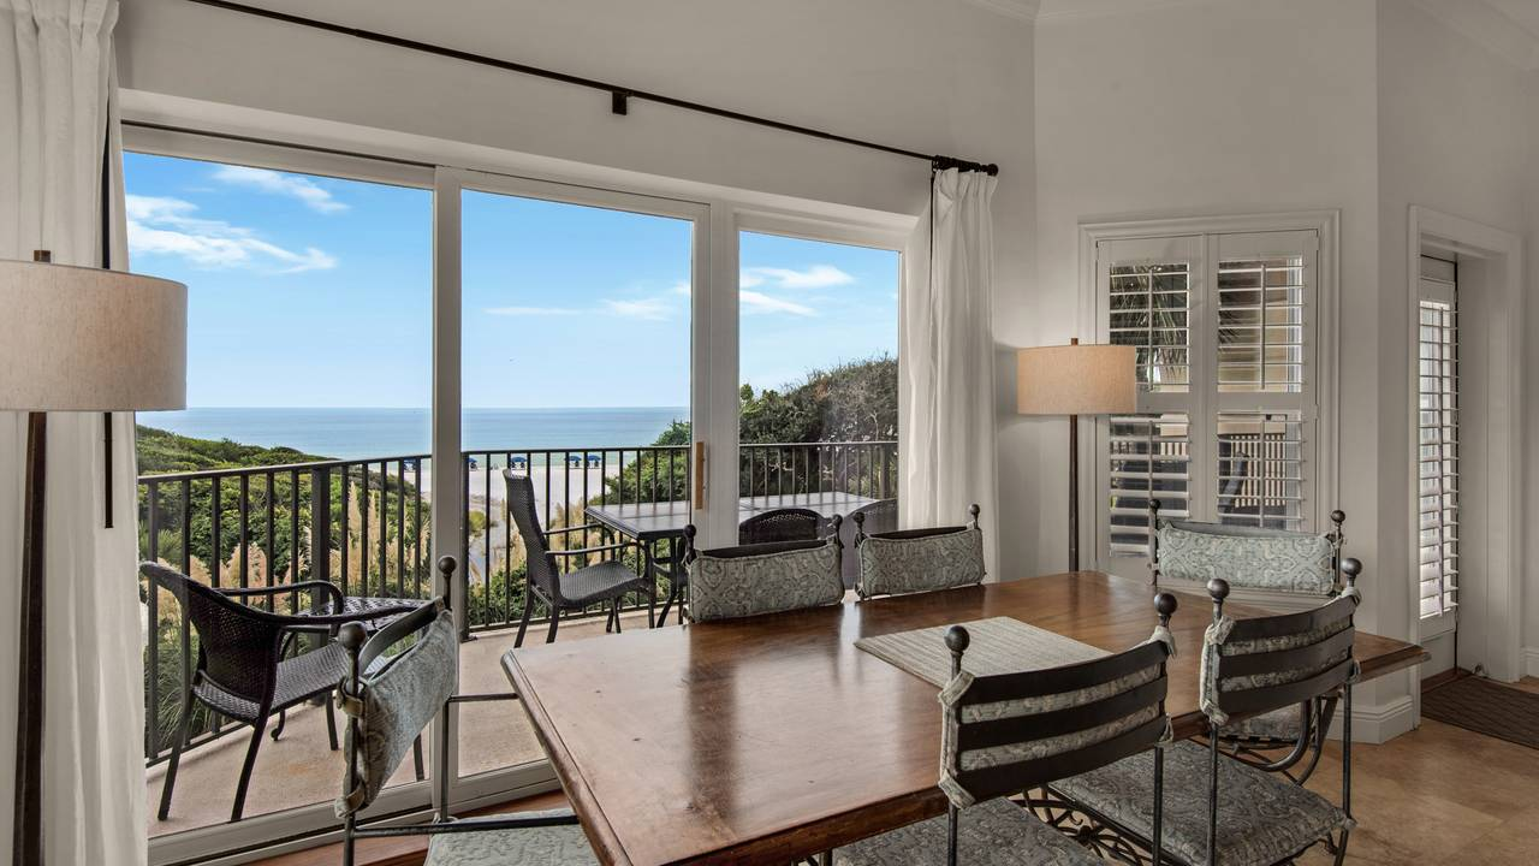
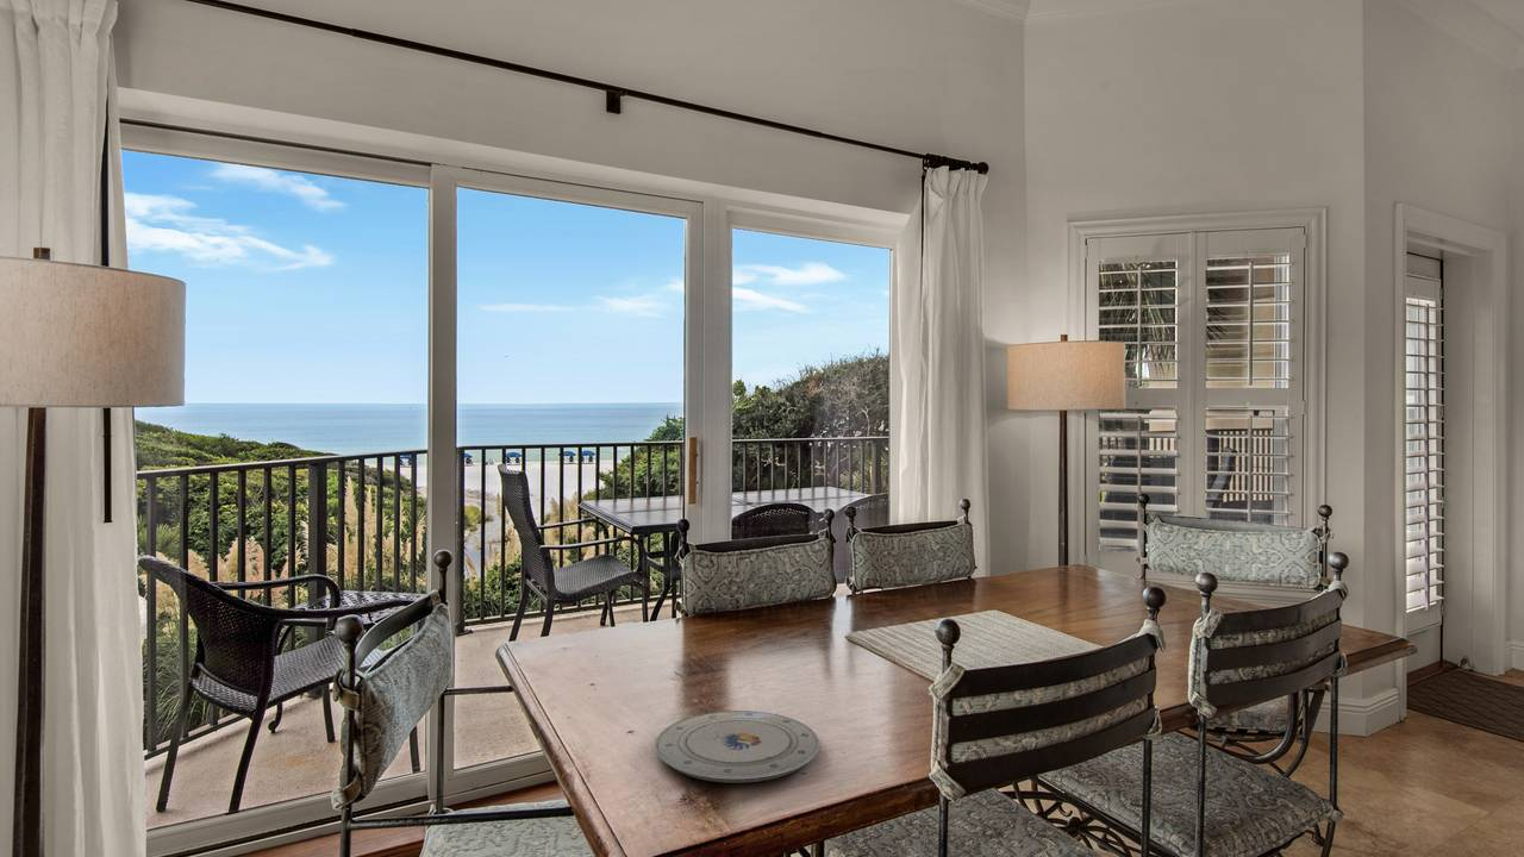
+ plate [655,709,820,784]
